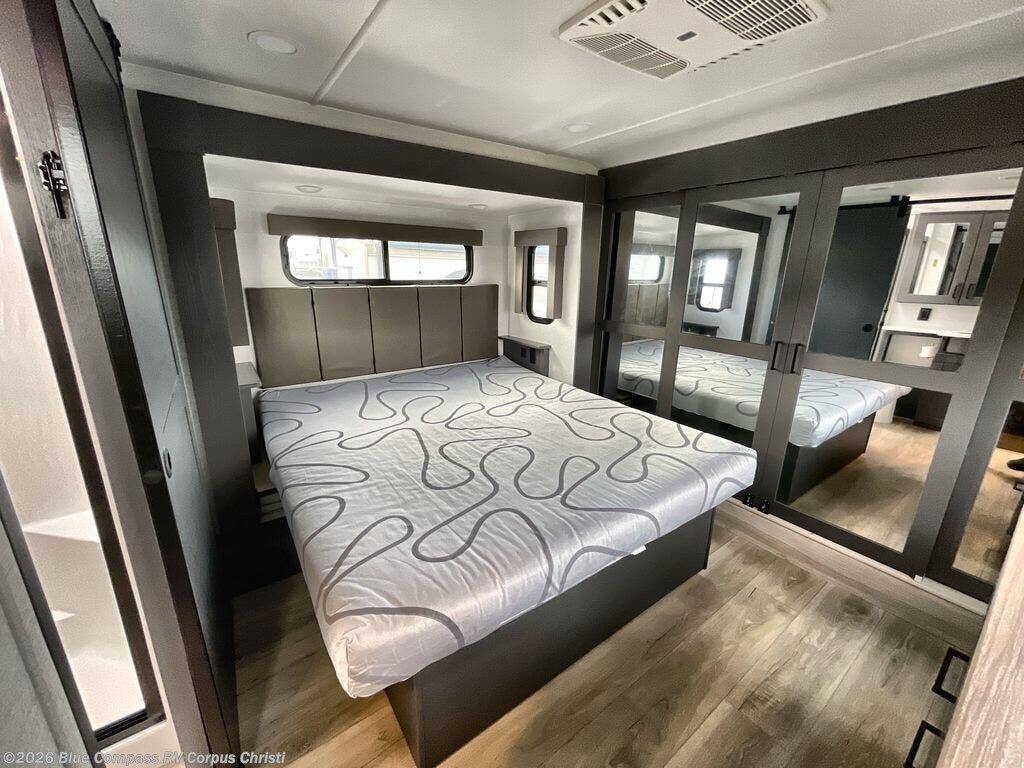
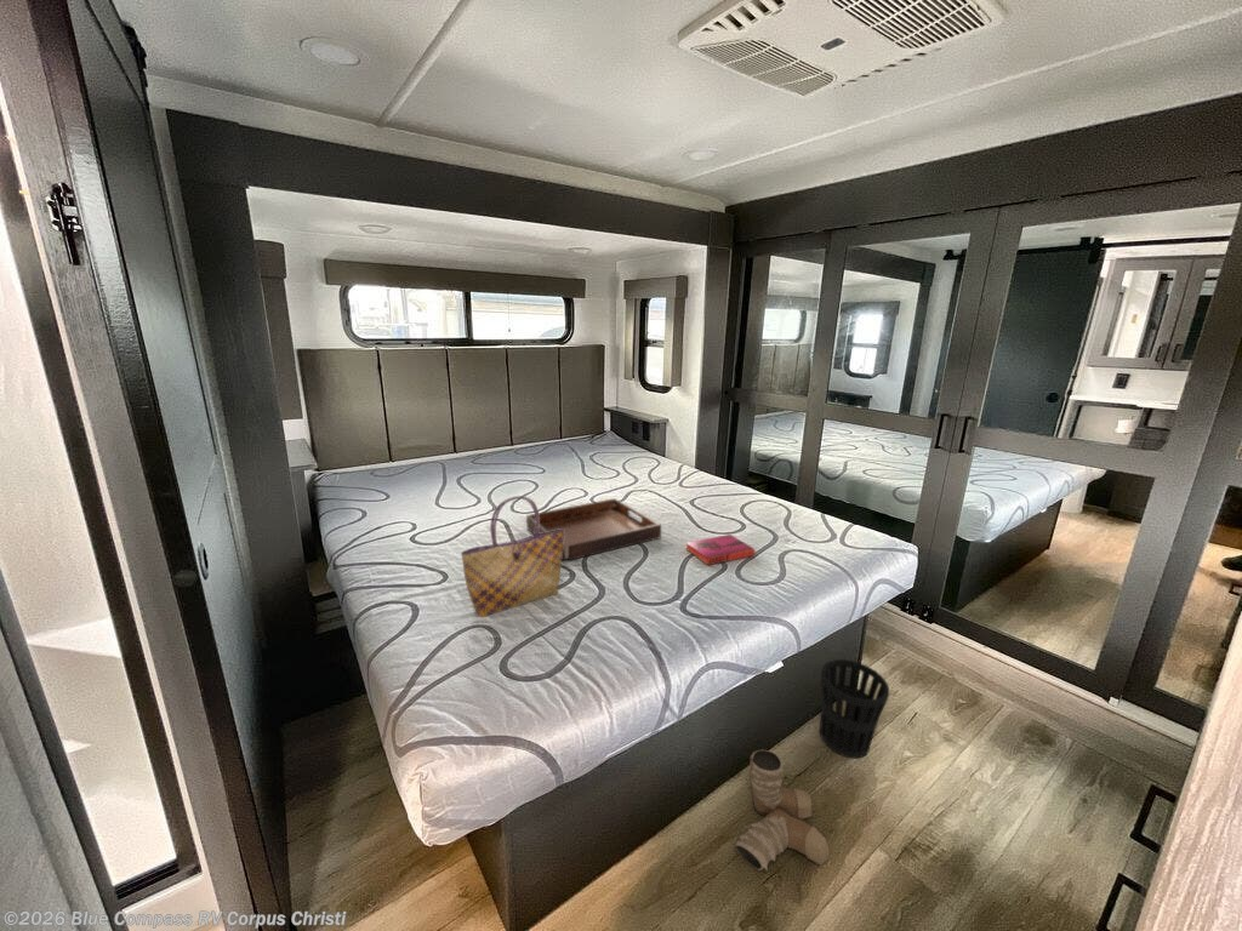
+ boots [734,749,831,872]
+ wastebasket [819,658,890,759]
+ hardback book [684,533,756,566]
+ tote bag [460,495,564,618]
+ serving tray [525,497,662,561]
